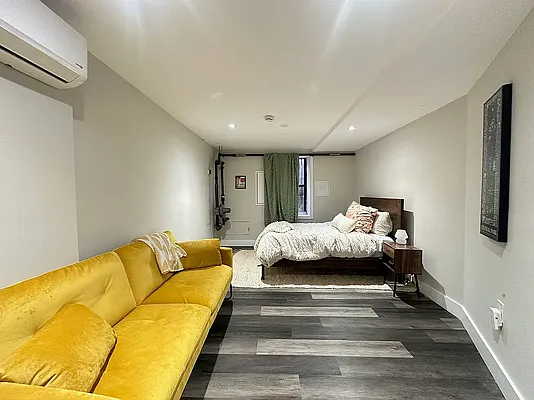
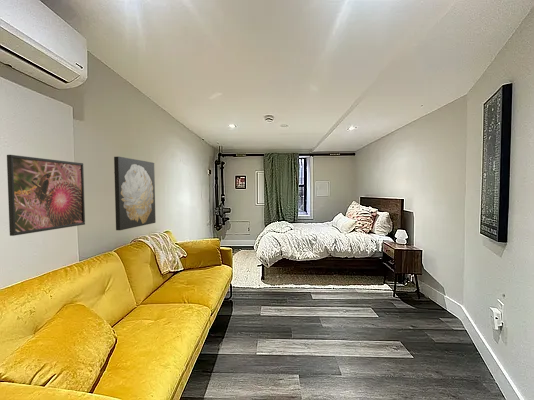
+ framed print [6,154,86,237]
+ wall art [113,156,157,231]
